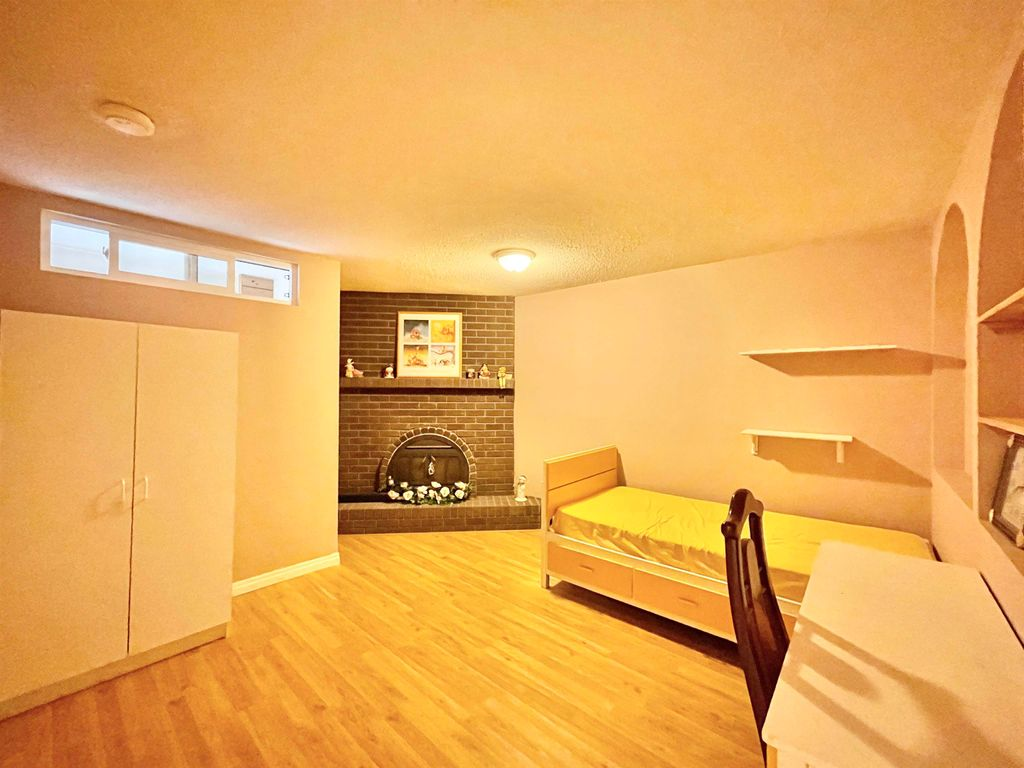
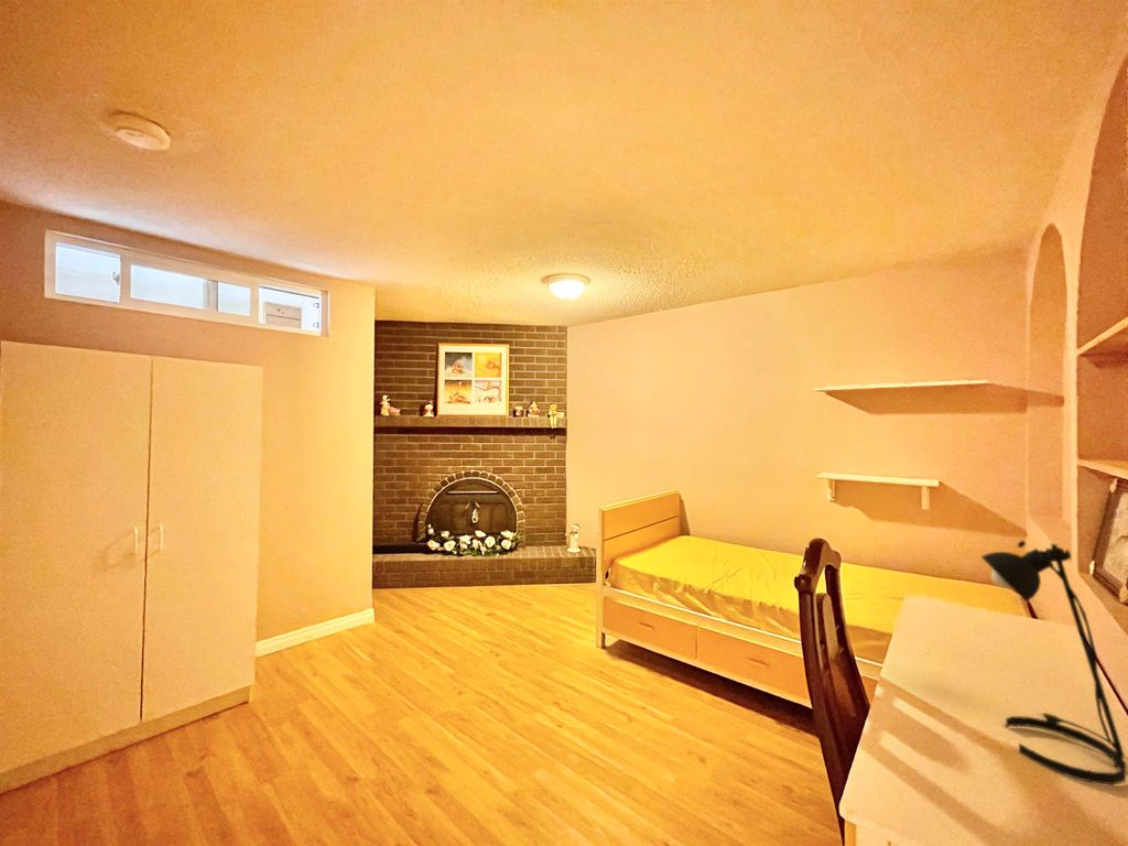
+ desk lamp [979,540,1127,785]
